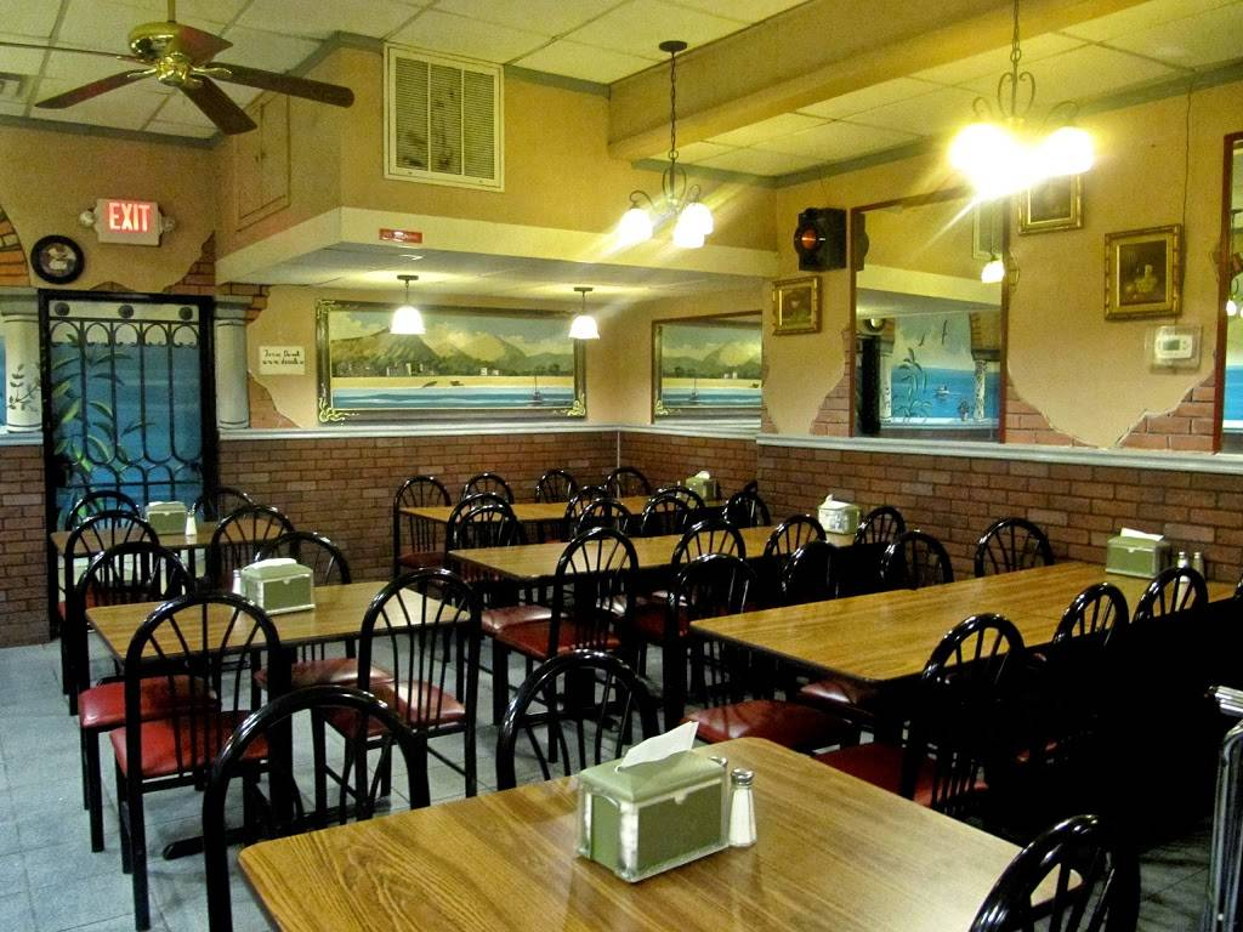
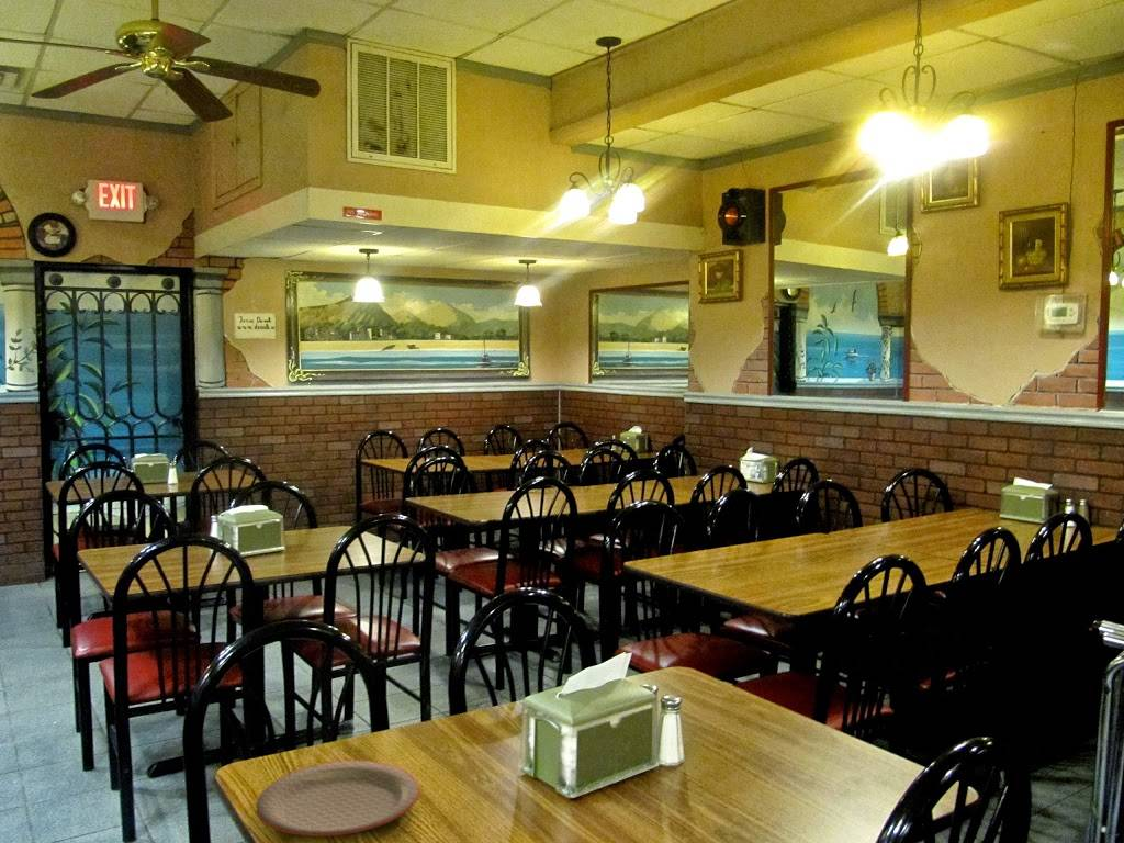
+ plate [256,760,420,838]
